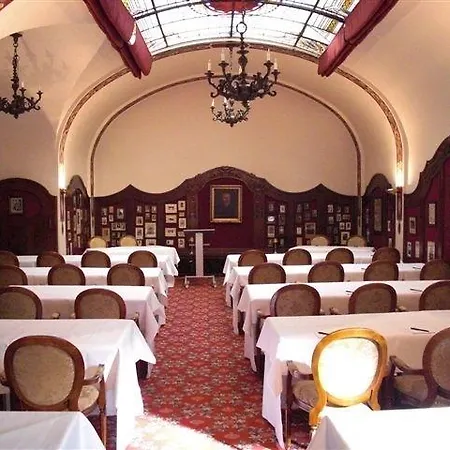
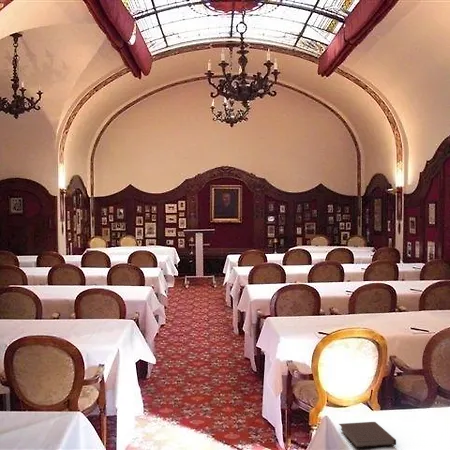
+ notebook [338,421,397,449]
